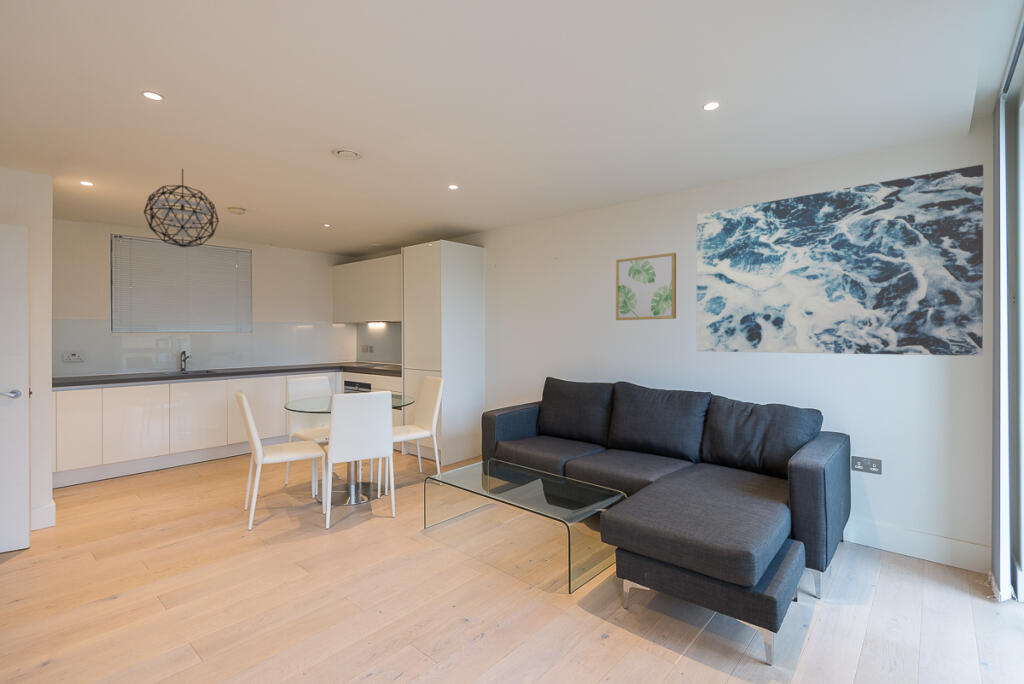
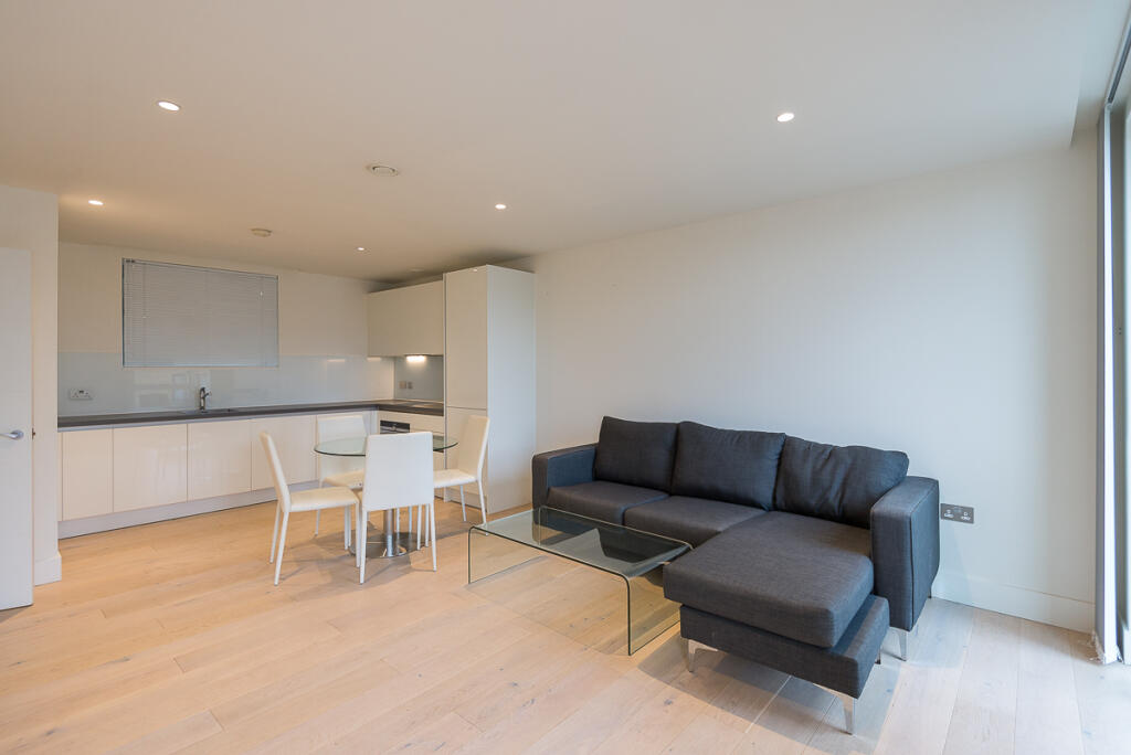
- pendant light [143,168,220,248]
- wall art [696,164,984,357]
- wall art [615,252,677,321]
